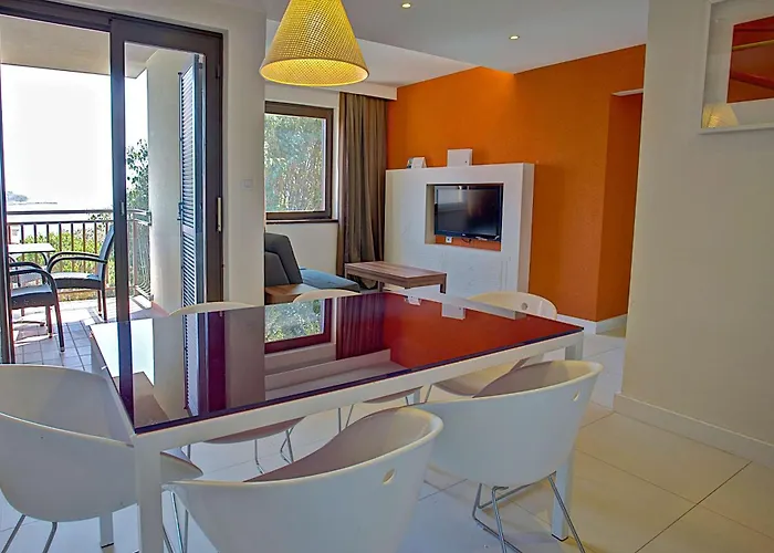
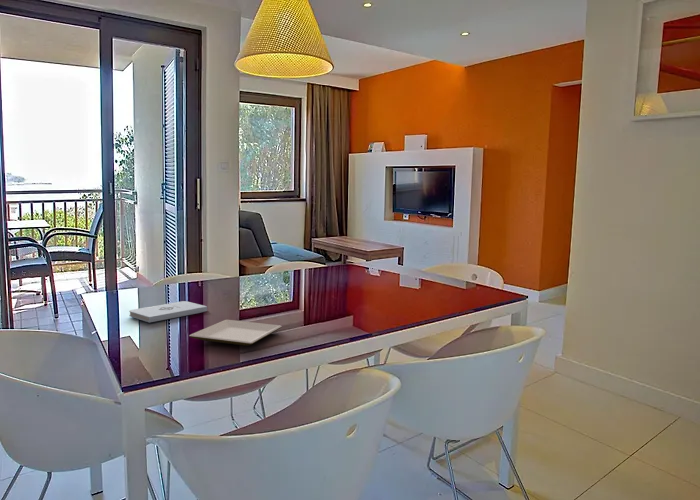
+ plate [188,319,283,347]
+ notepad [128,300,208,324]
